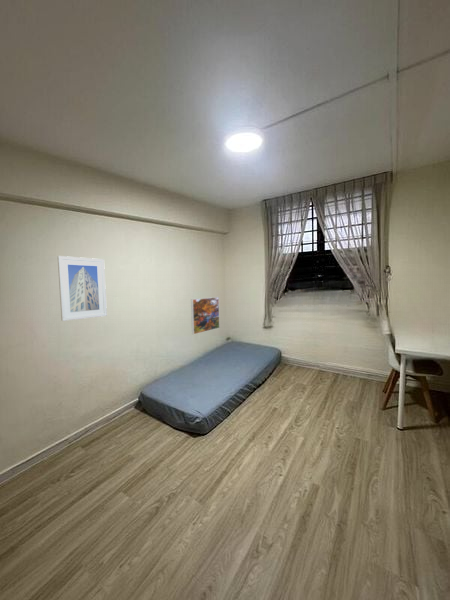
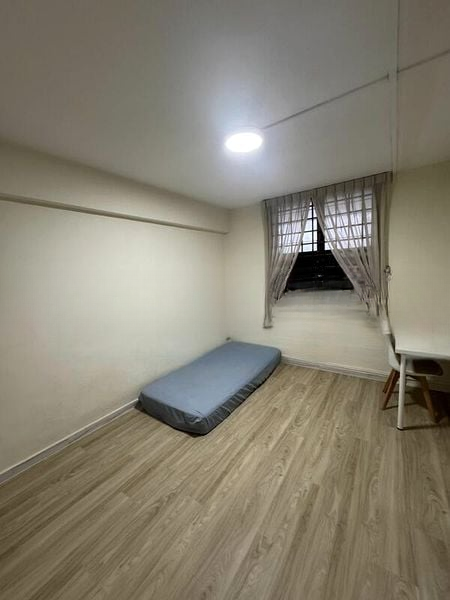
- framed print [57,255,108,322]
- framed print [190,296,221,335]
